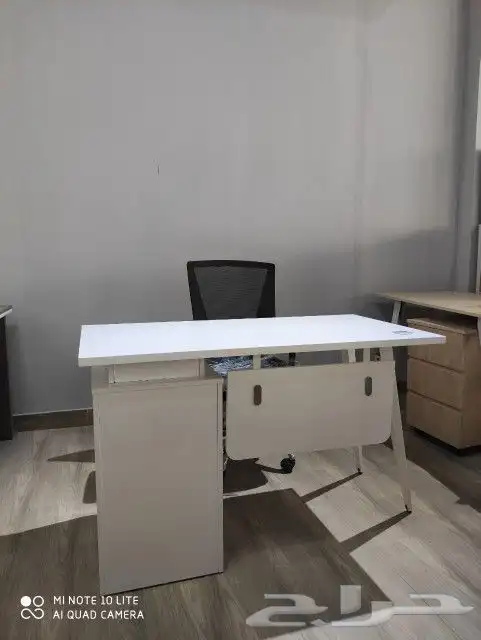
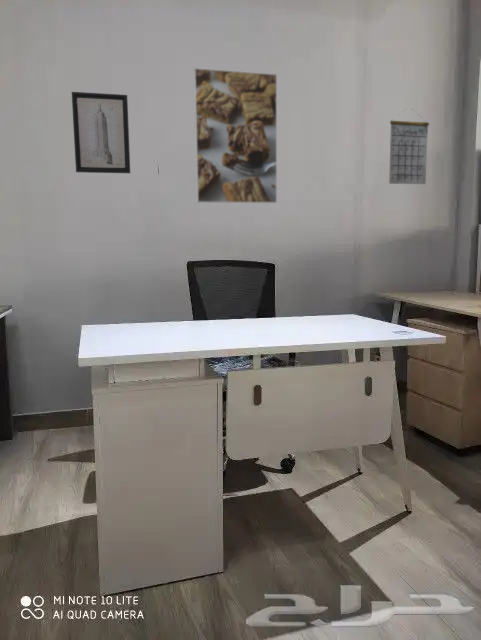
+ wall art [71,91,131,174]
+ calendar [388,109,430,185]
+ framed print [193,67,278,204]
